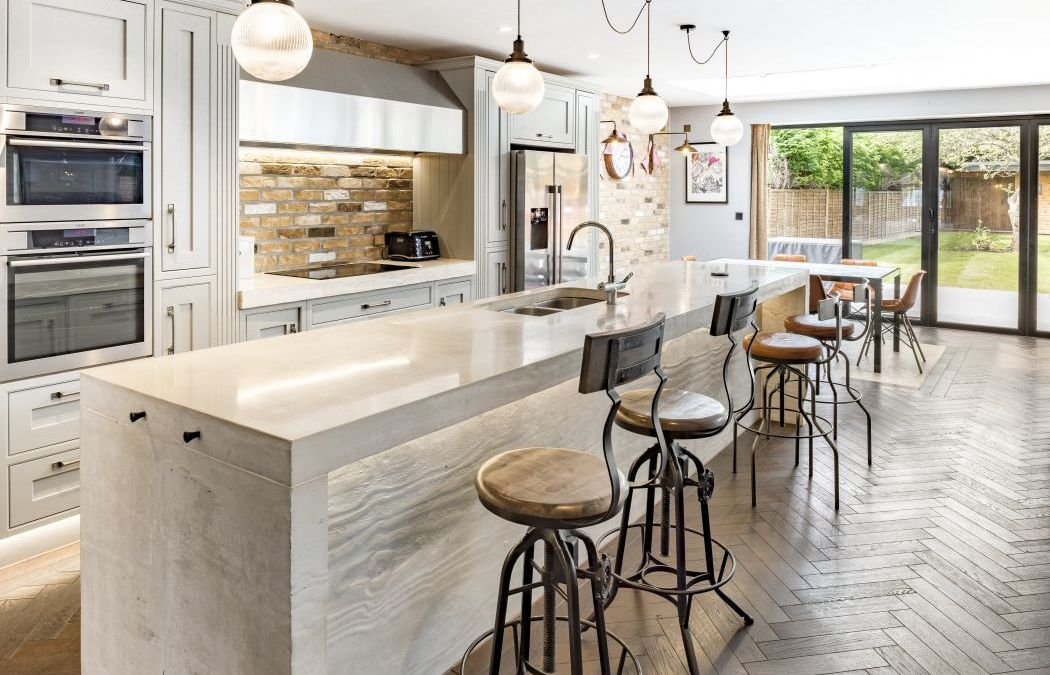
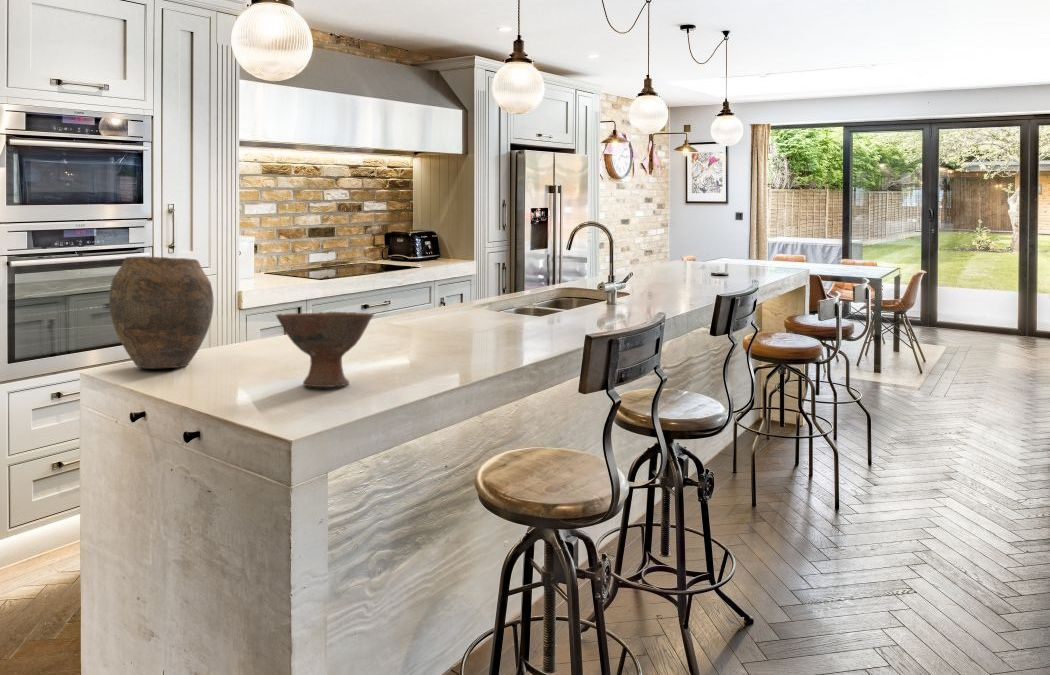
+ vase [108,256,215,369]
+ bowl [275,310,375,388]
